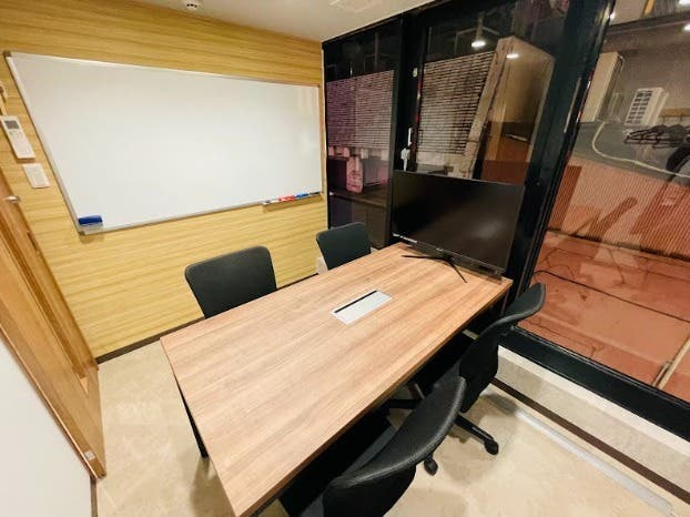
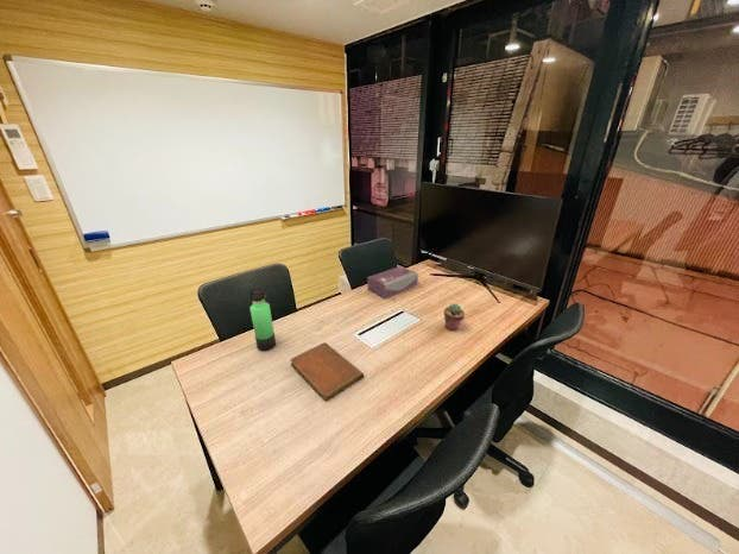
+ potted succulent [443,302,466,332]
+ tissue box [366,265,419,300]
+ thermos bottle [248,285,277,352]
+ notebook [289,341,365,403]
